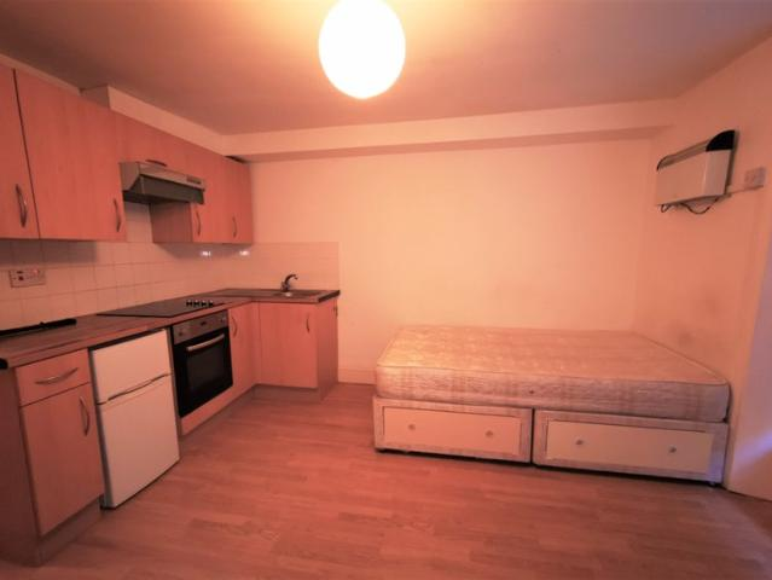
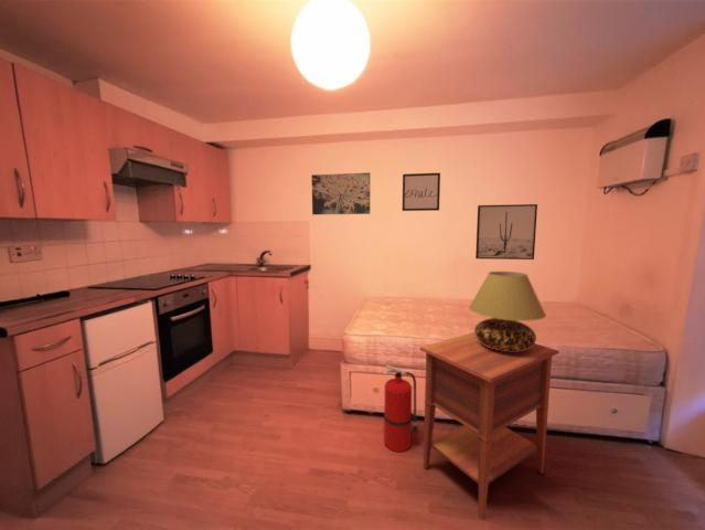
+ nightstand [419,331,560,521]
+ wall art [311,171,372,215]
+ wall art [474,203,538,261]
+ fire extinguisher [382,363,419,453]
+ wall art [402,172,441,212]
+ table lamp [468,271,547,352]
